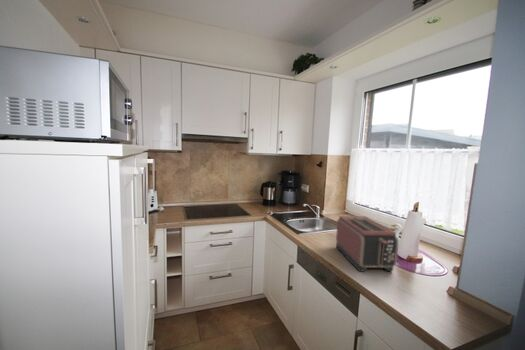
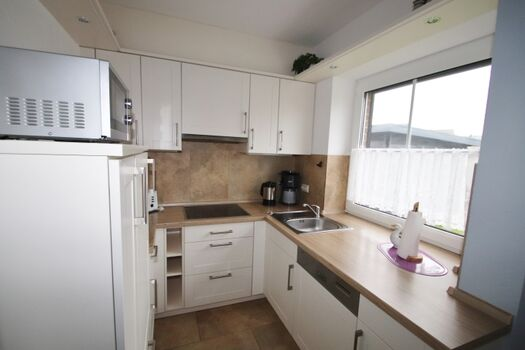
- toaster [335,215,400,272]
